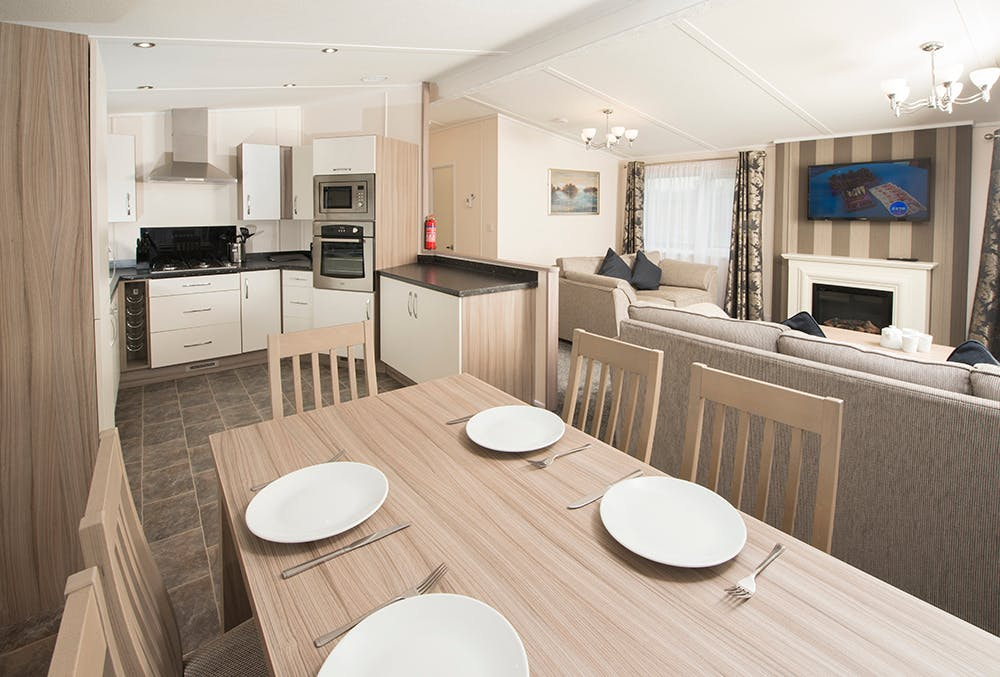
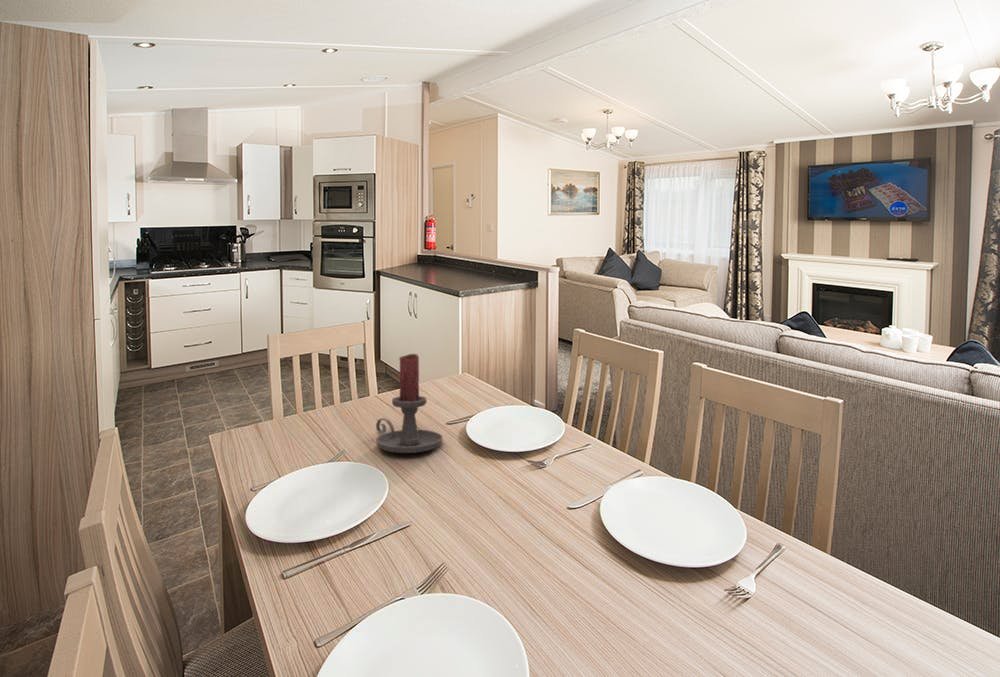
+ candle holder [375,353,444,454]
